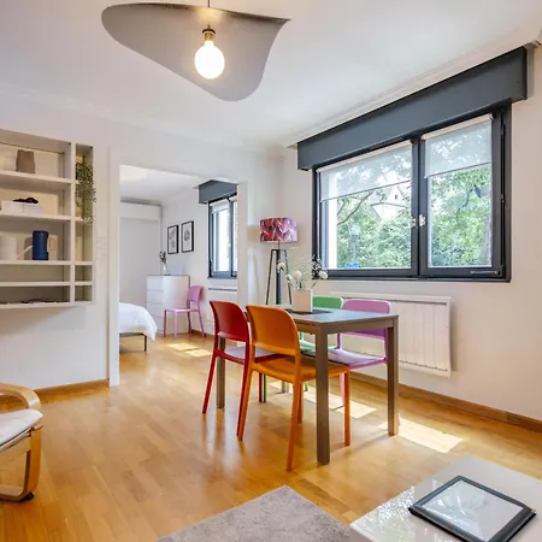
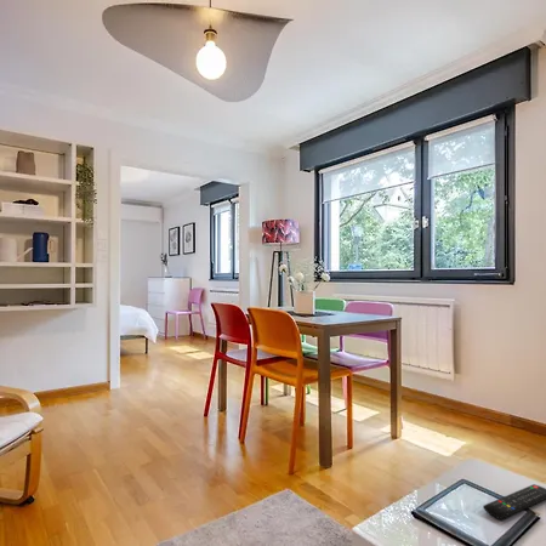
+ remote control [482,483,546,521]
